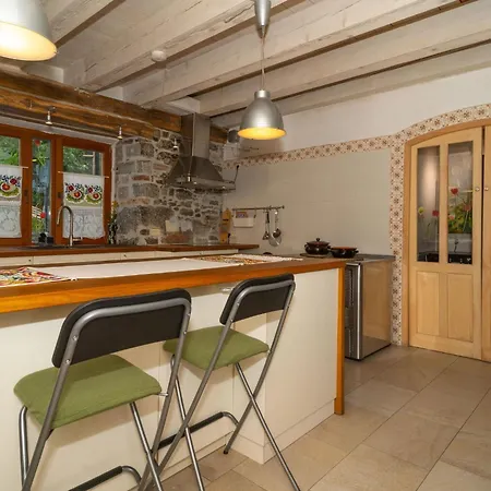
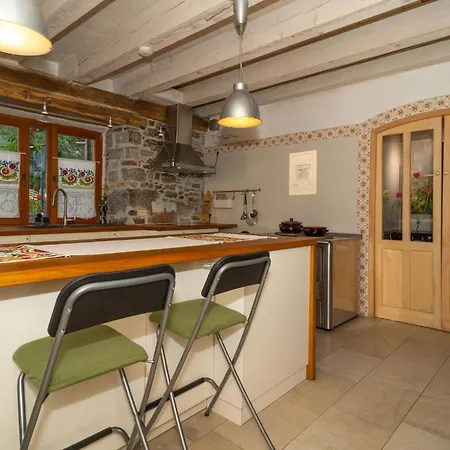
+ wall art [288,149,318,196]
